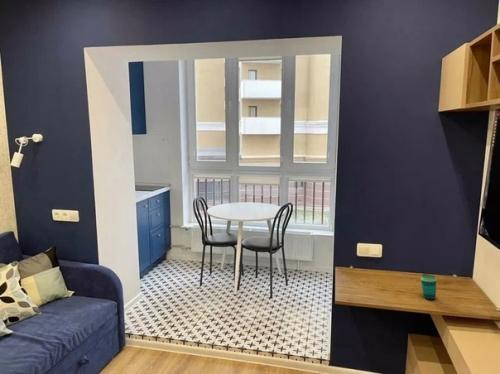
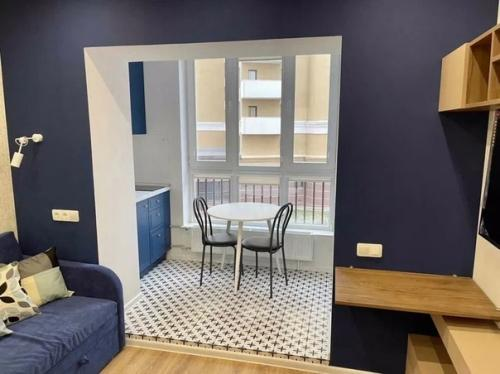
- cup [420,273,438,301]
